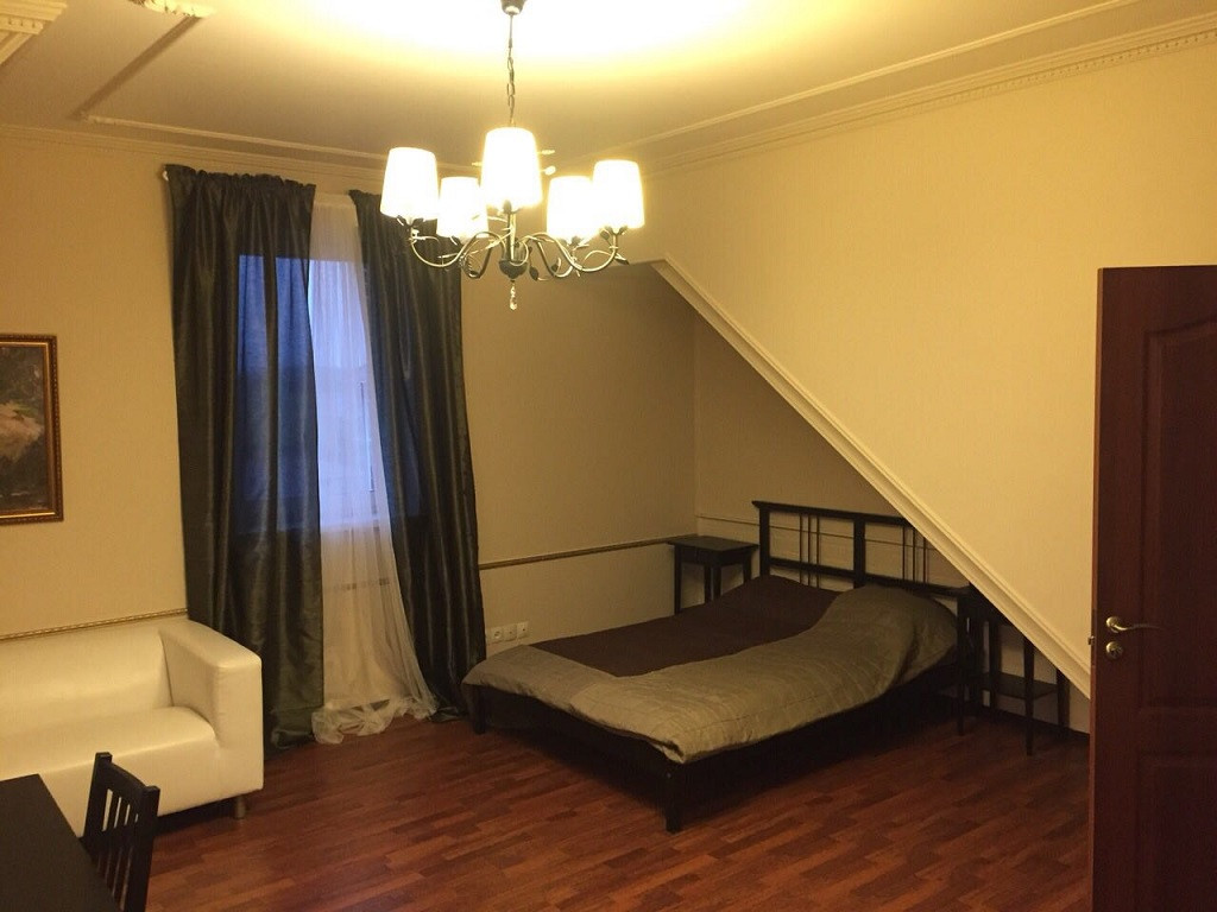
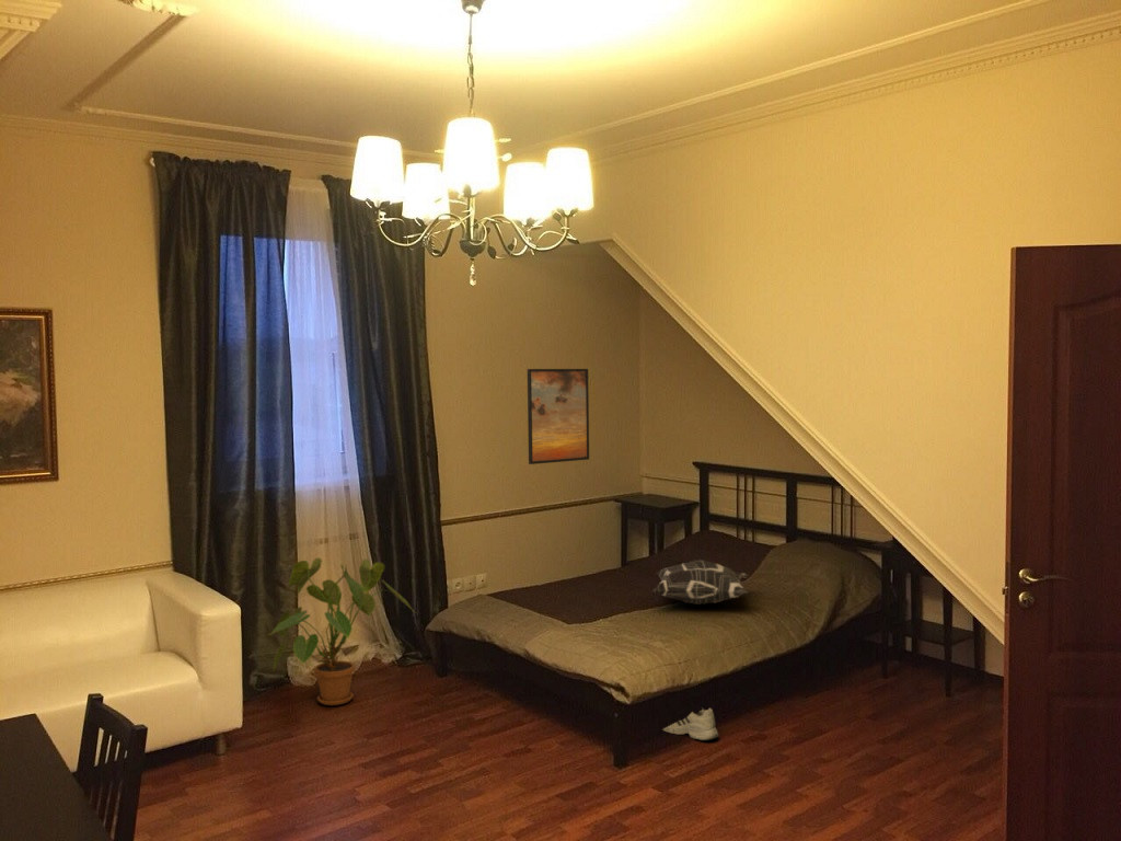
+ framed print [527,368,590,465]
+ house plant [268,557,417,706]
+ decorative pillow [651,558,750,606]
+ shoe [662,707,720,741]
